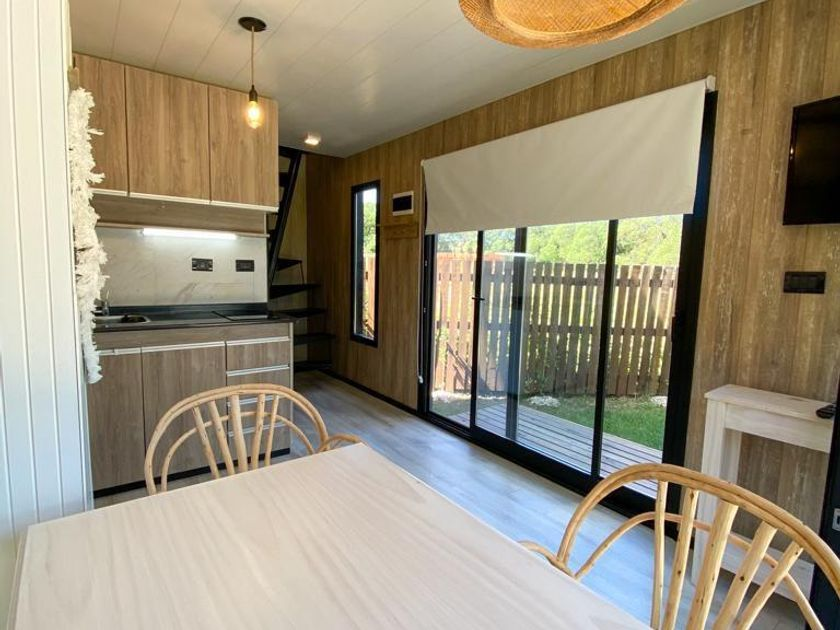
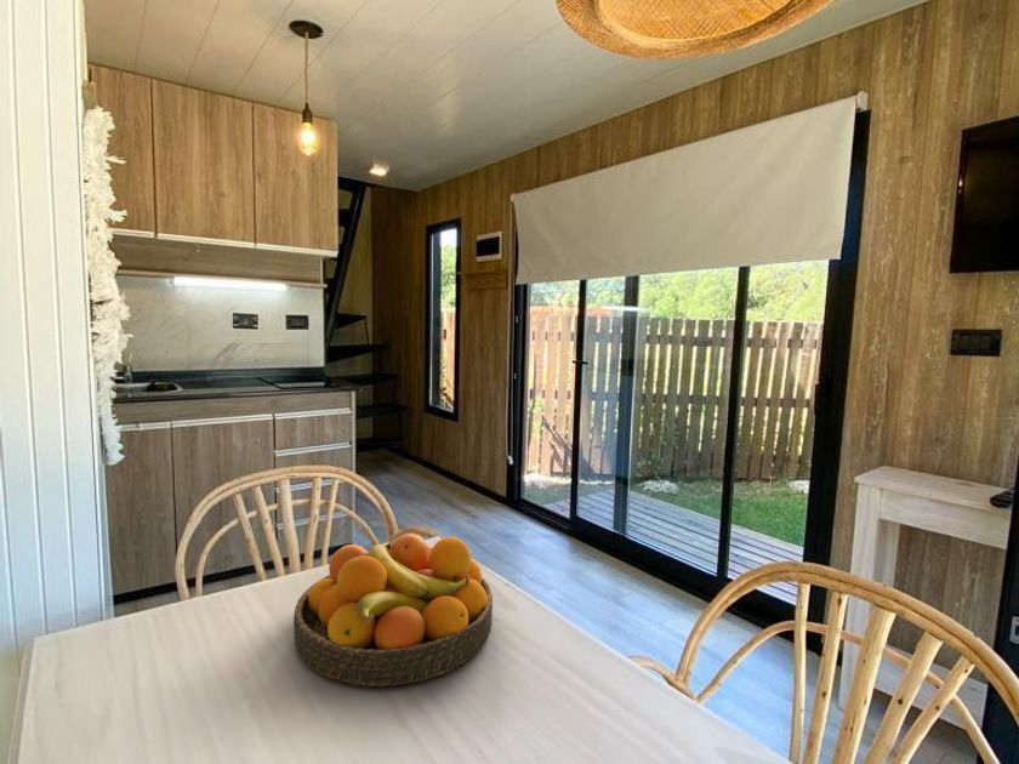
+ fruit bowl [292,532,494,688]
